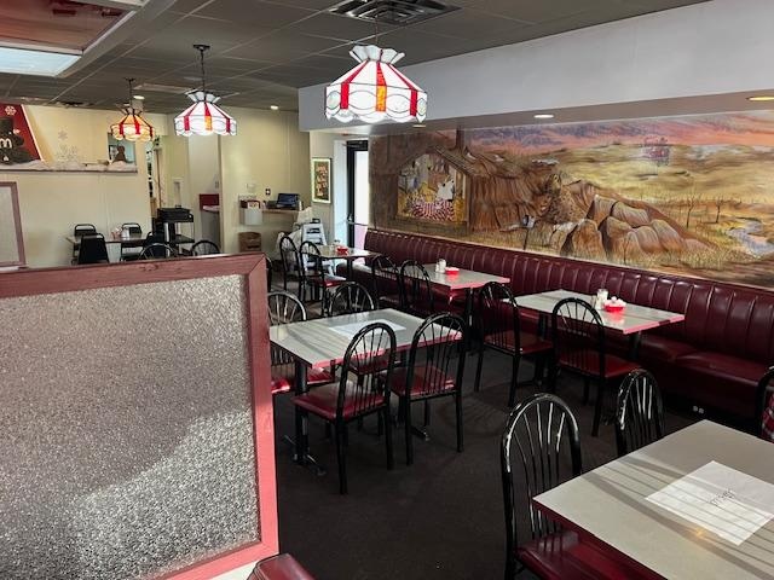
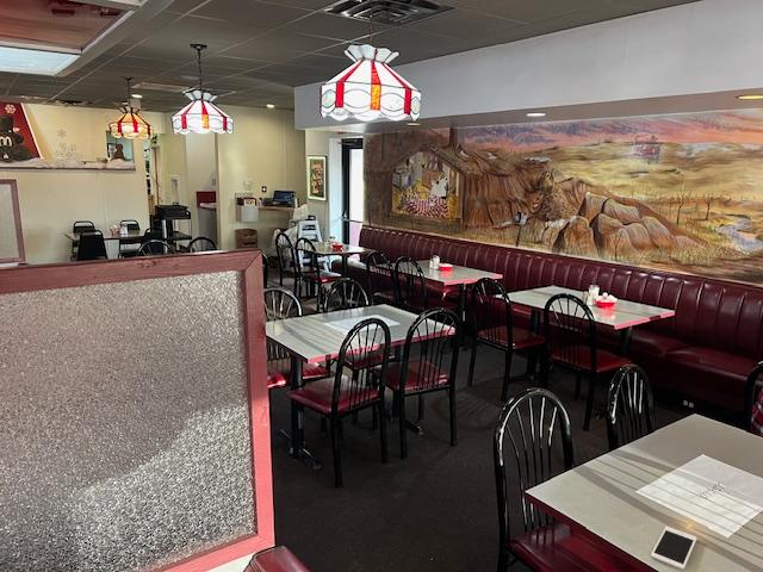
+ cell phone [650,526,699,571]
